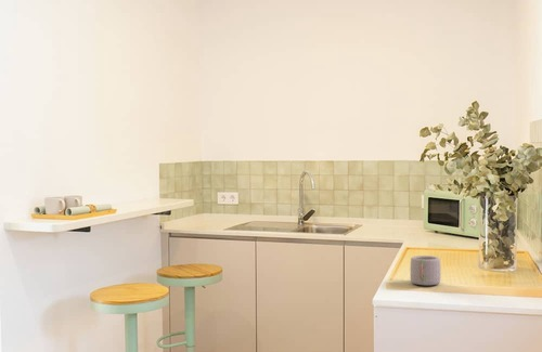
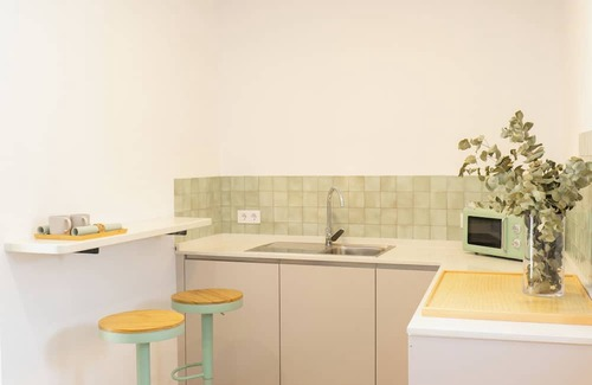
- mug [410,255,442,286]
